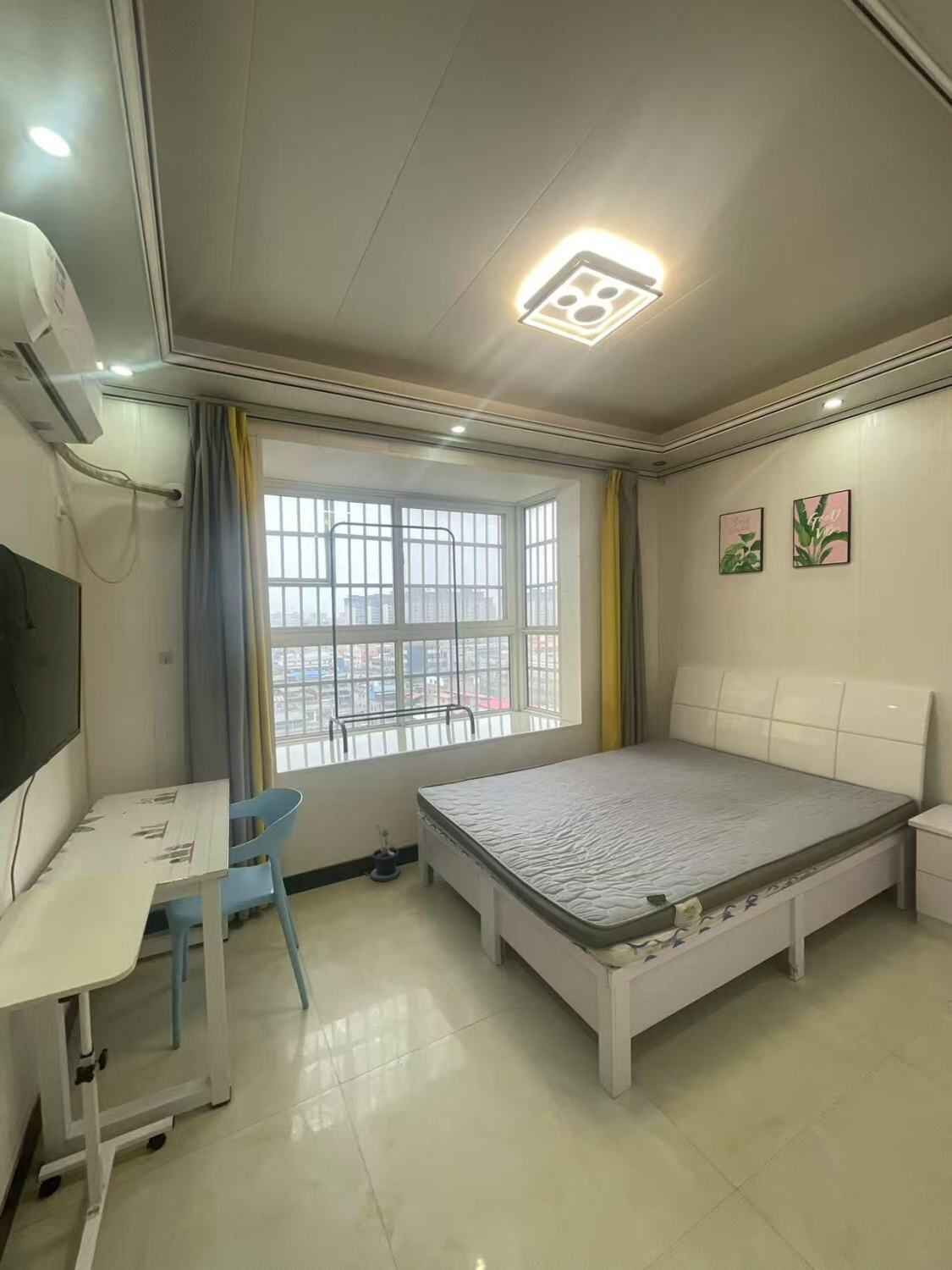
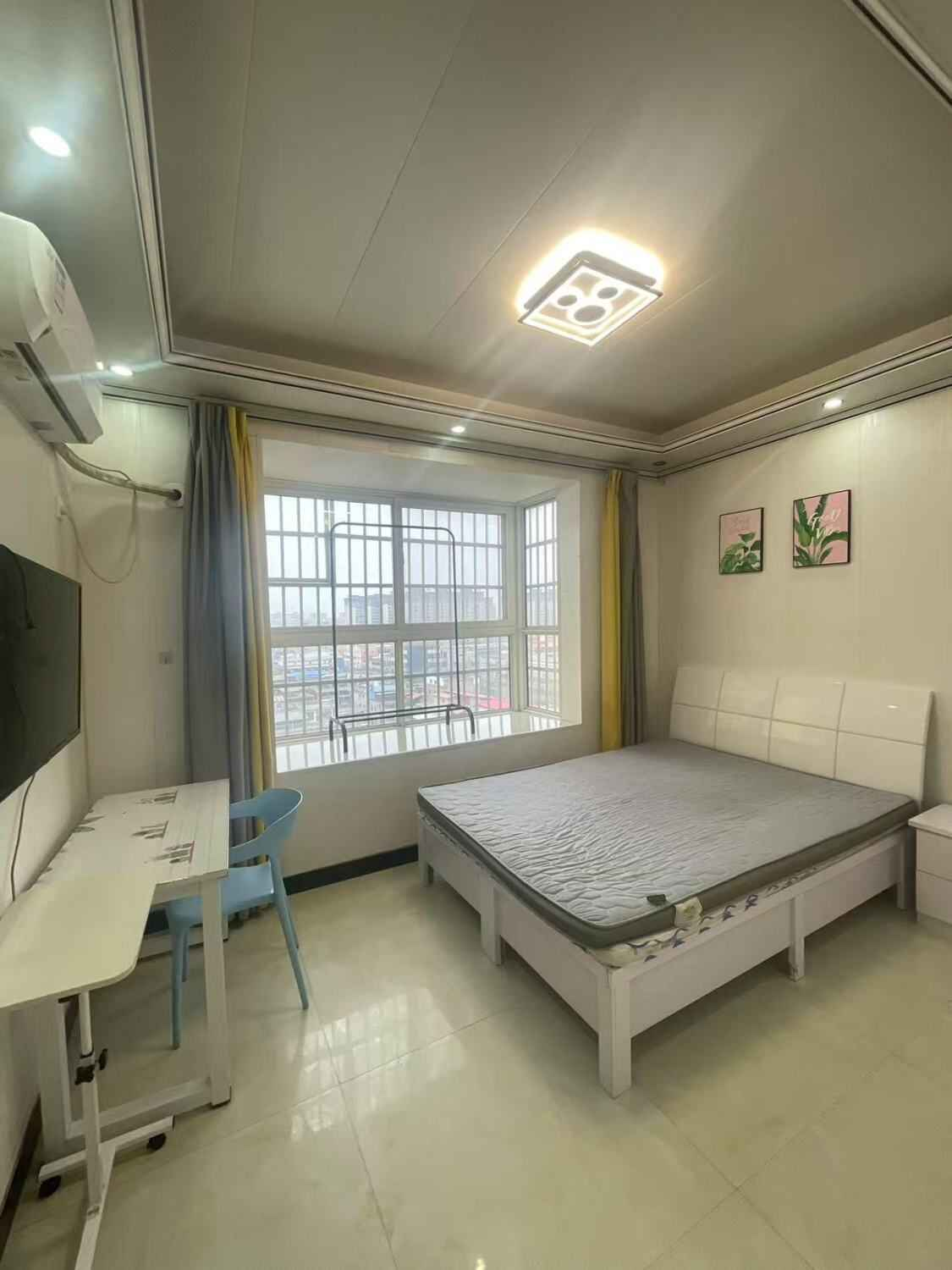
- potted plant [363,823,402,883]
